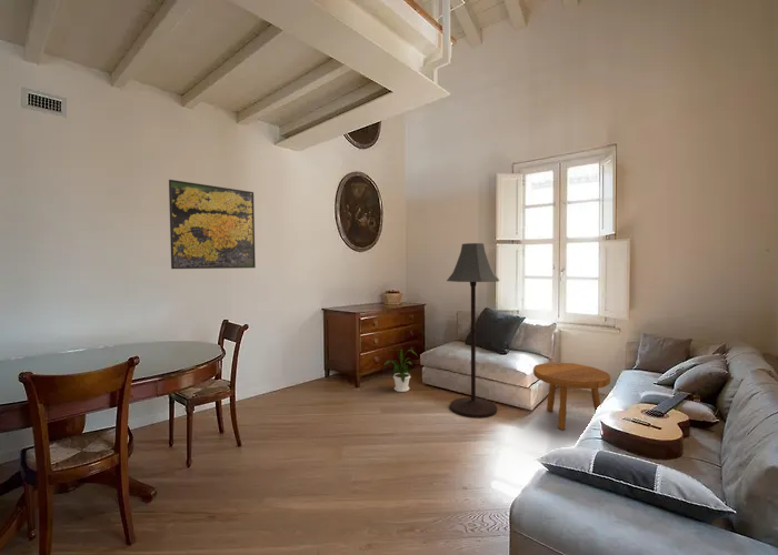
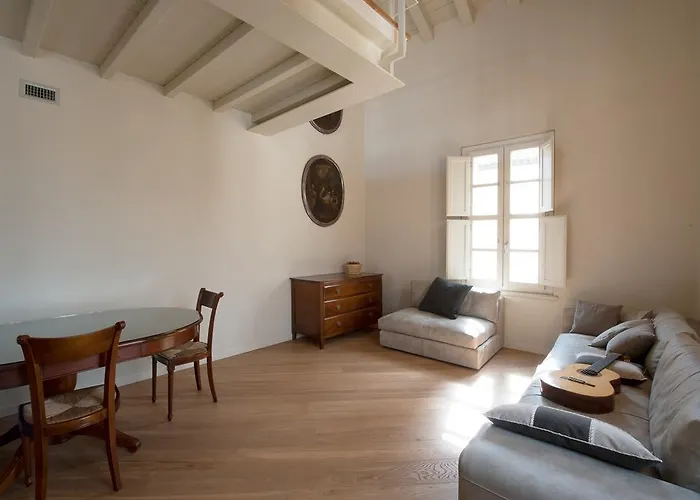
- footstool [532,362,611,431]
- floor lamp [446,242,501,420]
- house plant [382,344,419,393]
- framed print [168,179,257,270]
